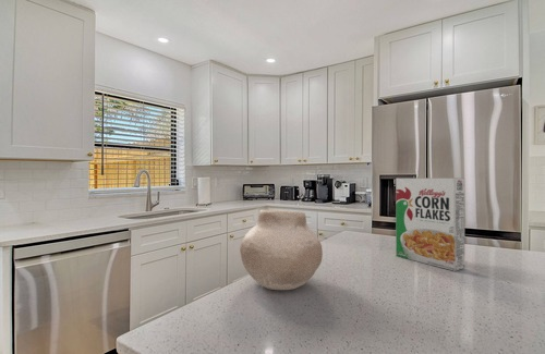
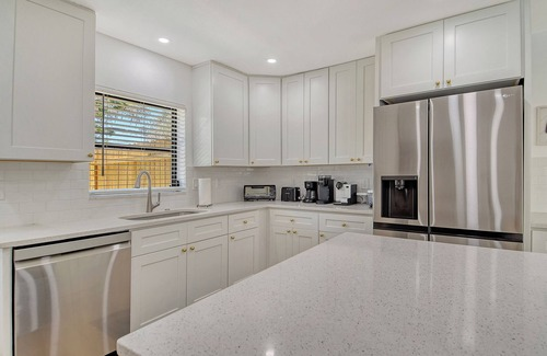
- vase [239,209,324,291]
- cereal box [395,176,465,272]
